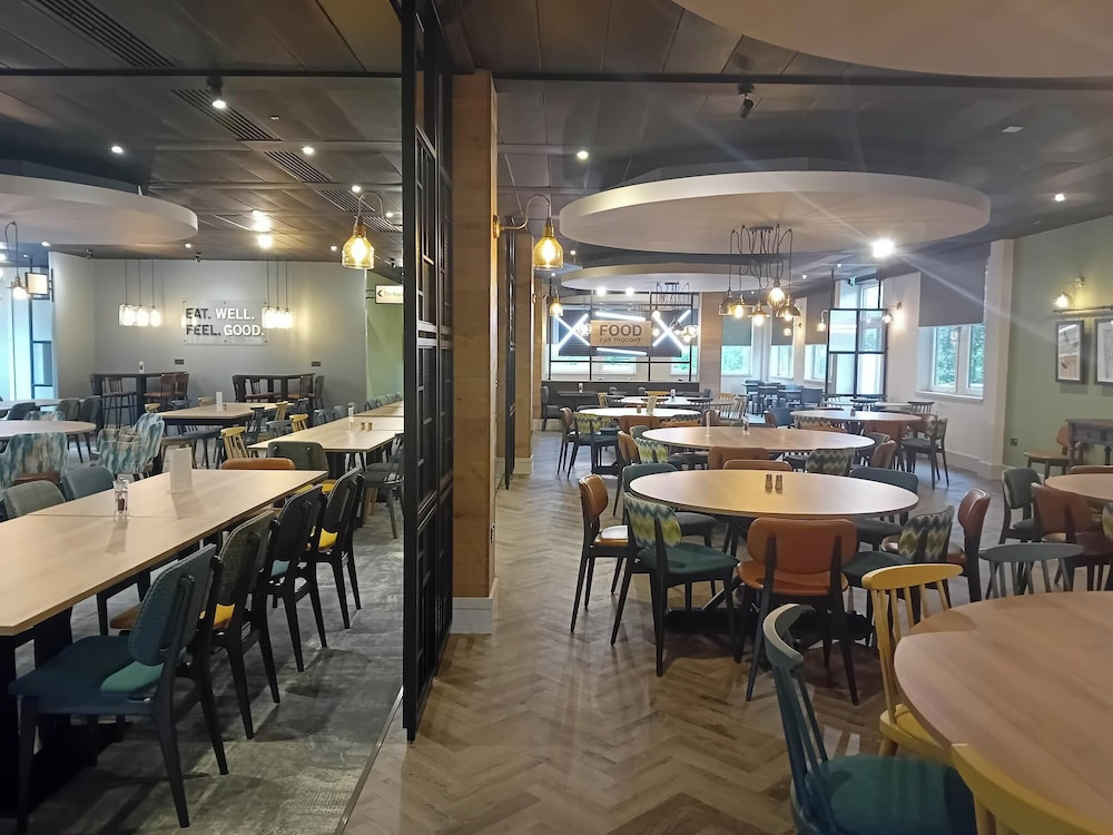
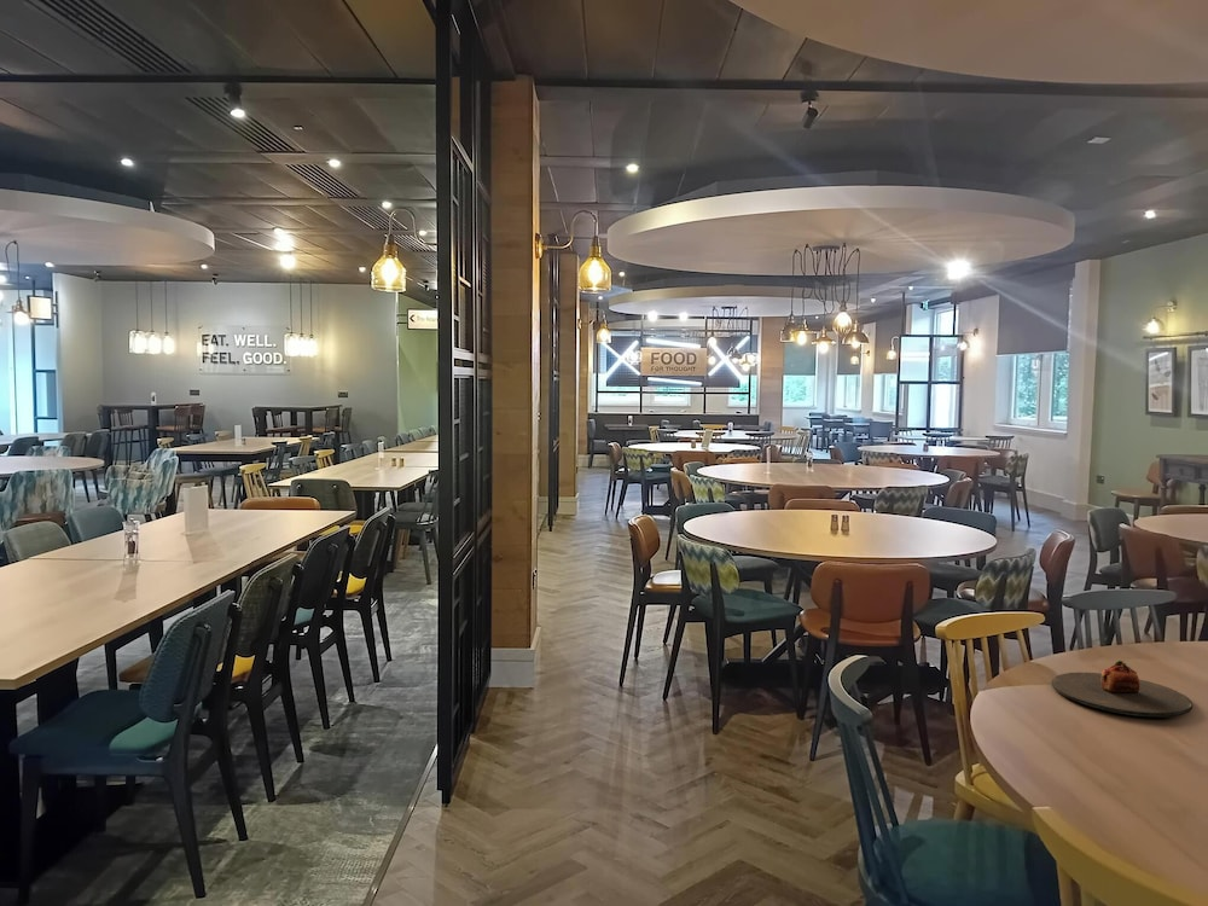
+ plate [1051,660,1194,719]
